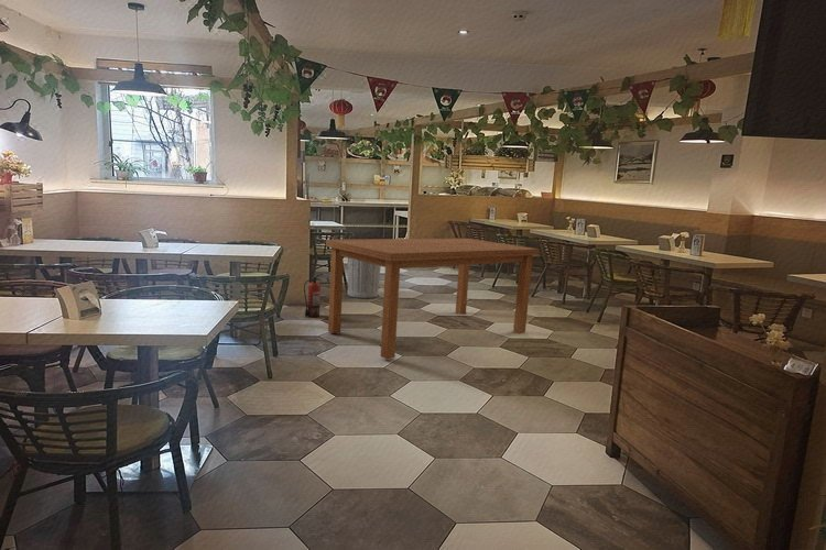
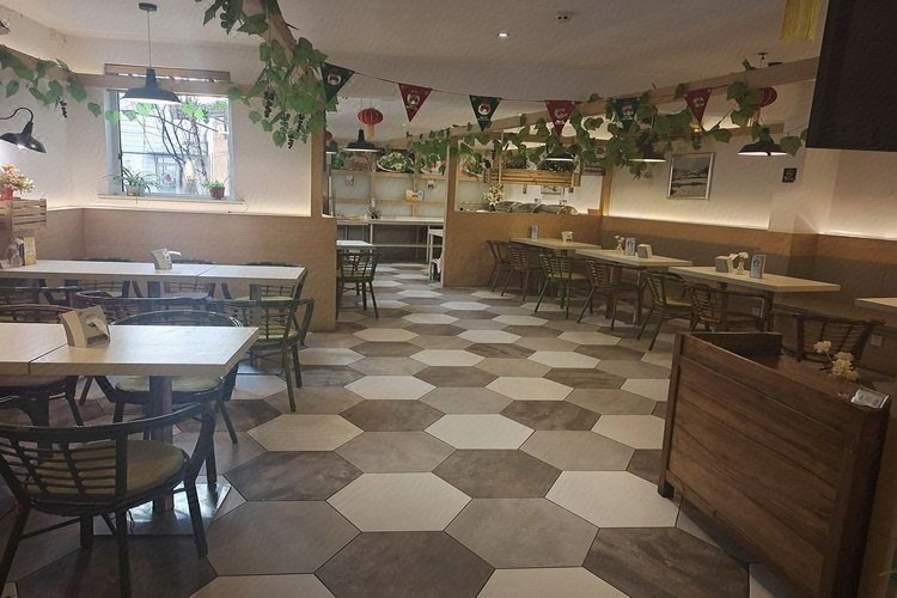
- dining table [325,238,540,360]
- trash can [346,257,382,299]
- fire extinguisher [303,273,323,318]
